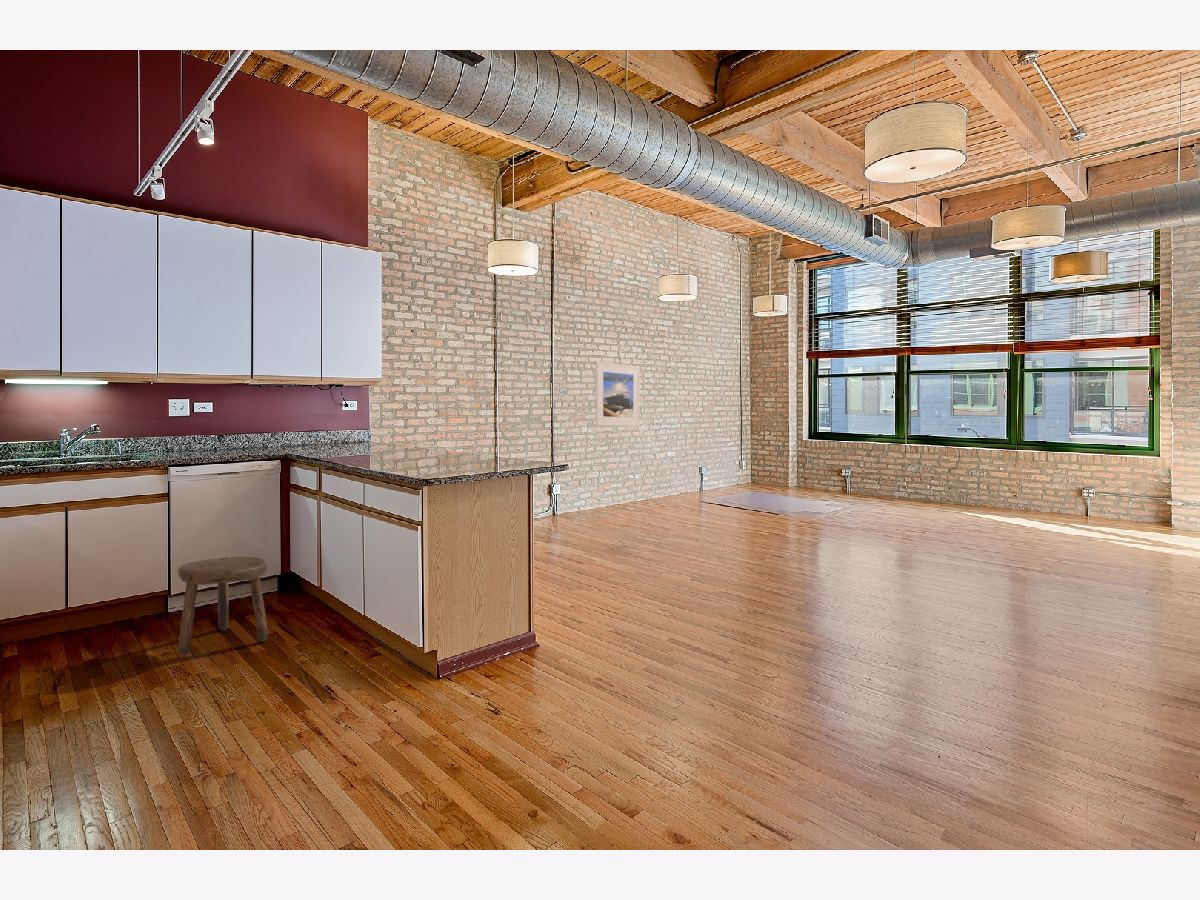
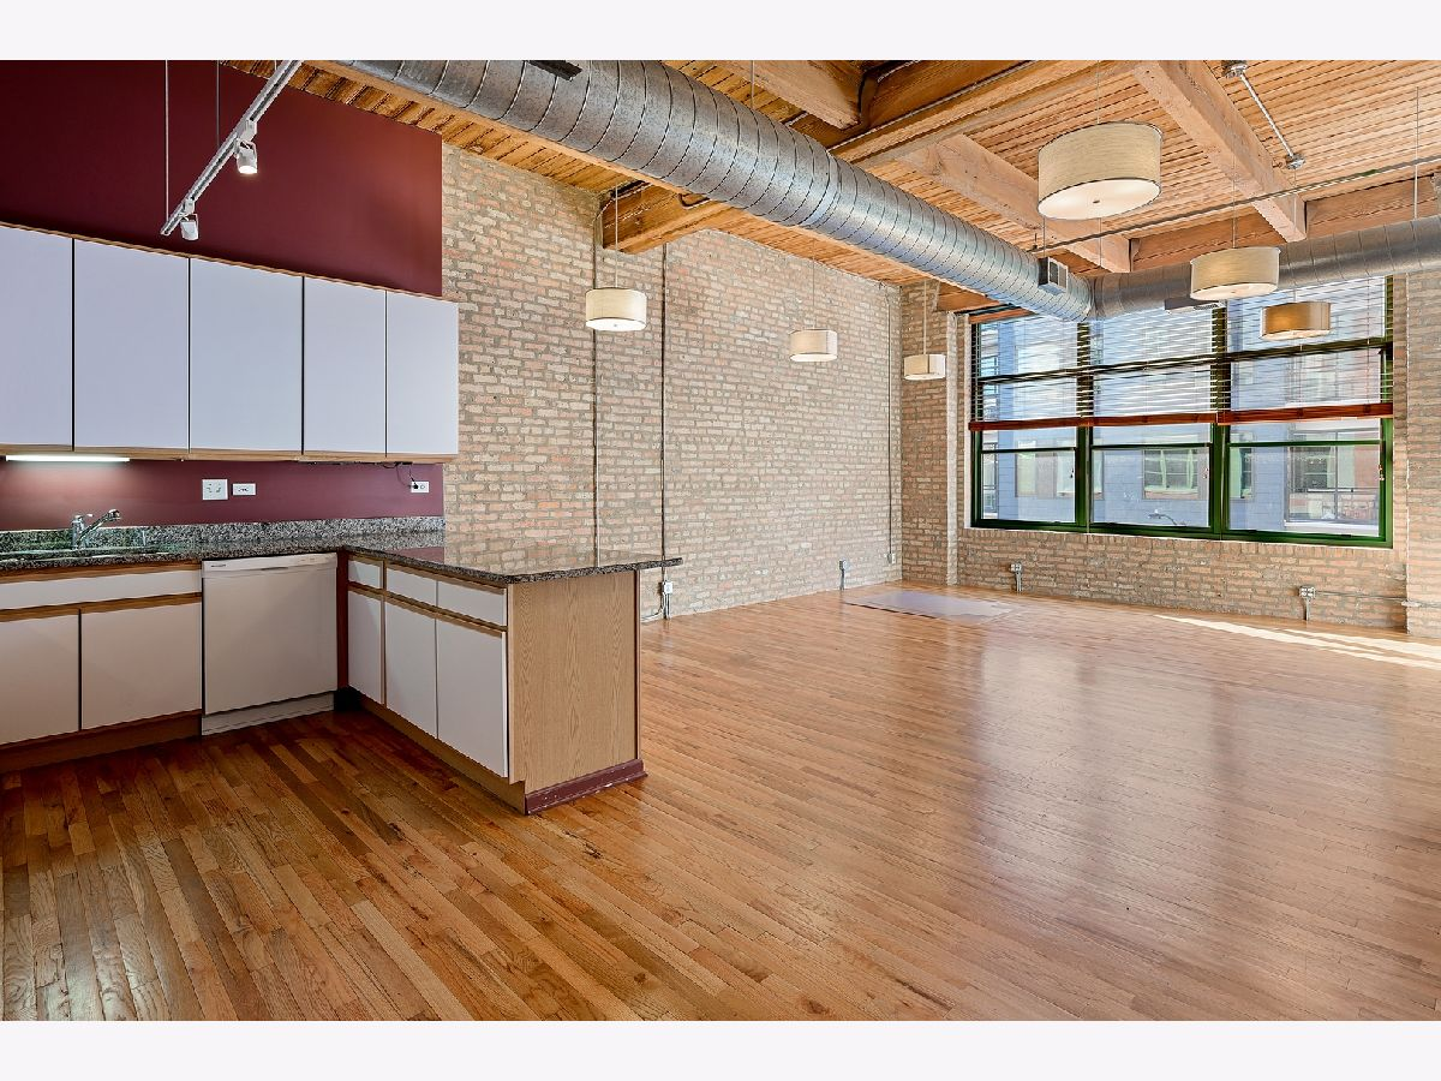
- stool [177,556,269,655]
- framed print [595,361,641,427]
